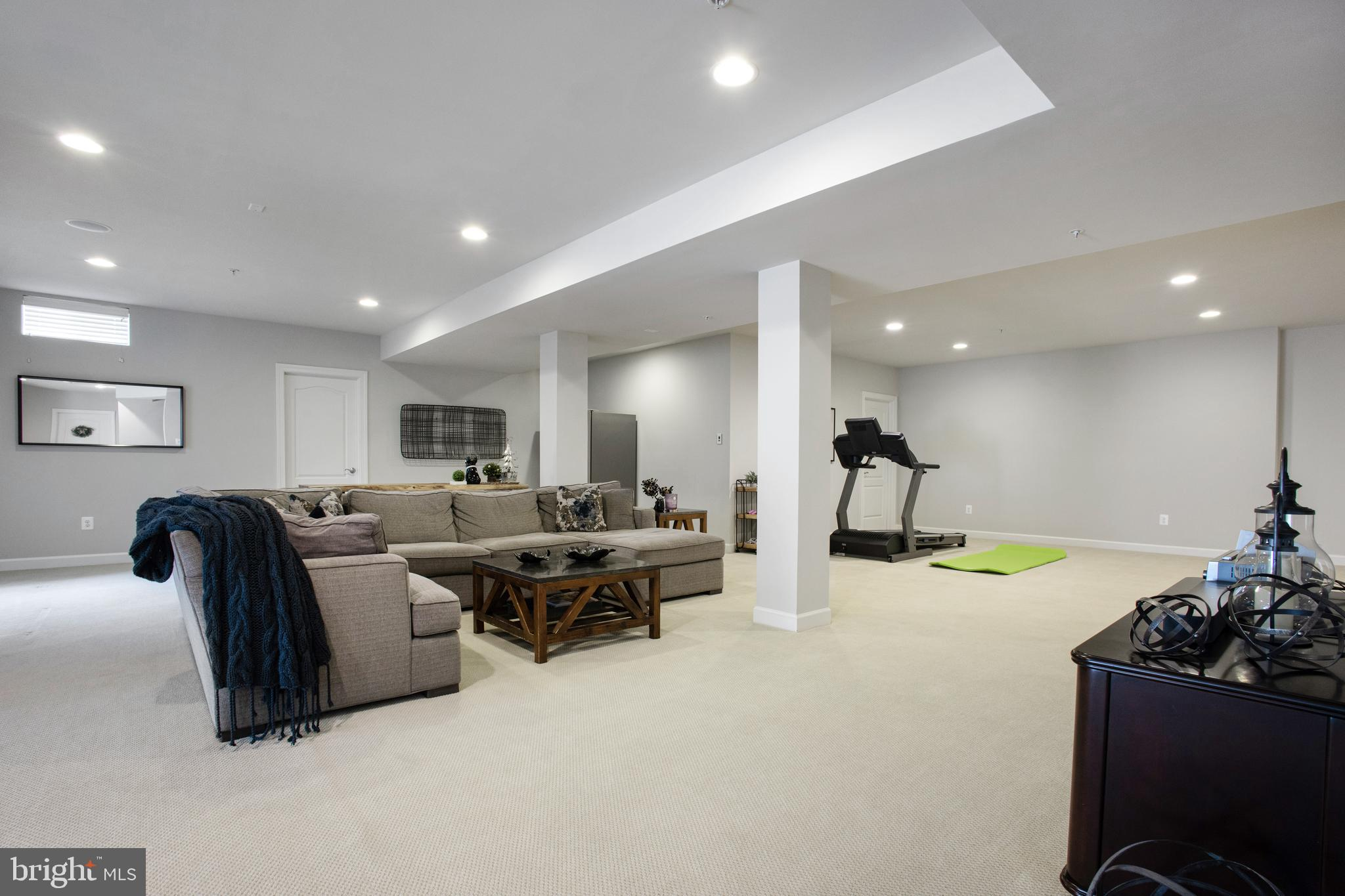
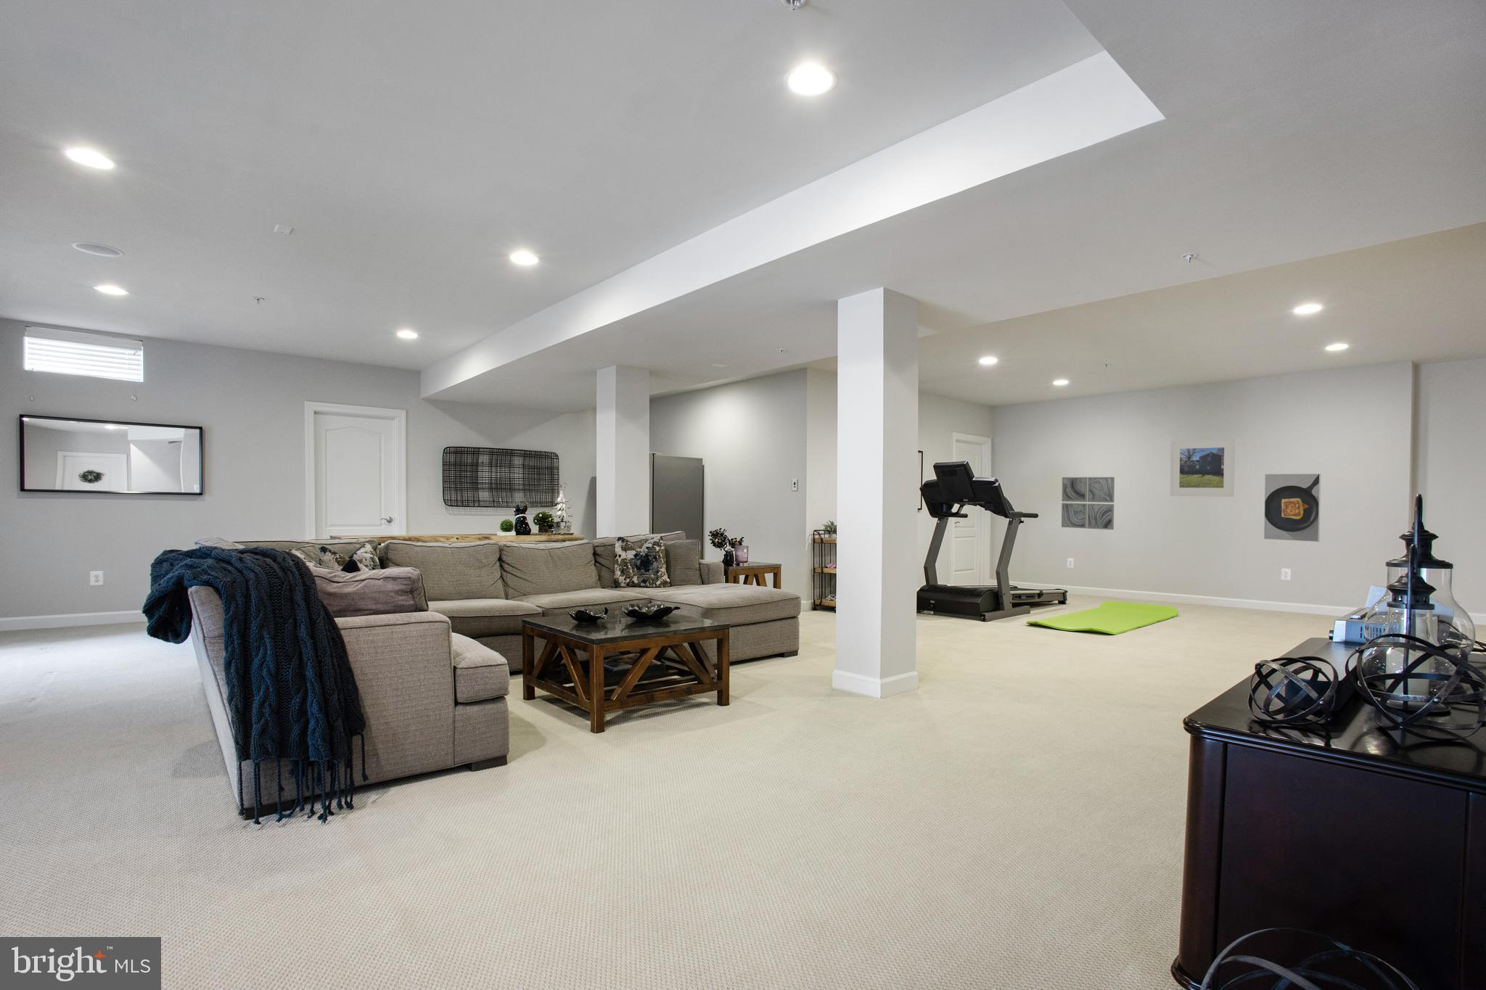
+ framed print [1263,473,1321,543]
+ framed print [1170,438,1235,497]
+ wall art [1061,476,1115,530]
